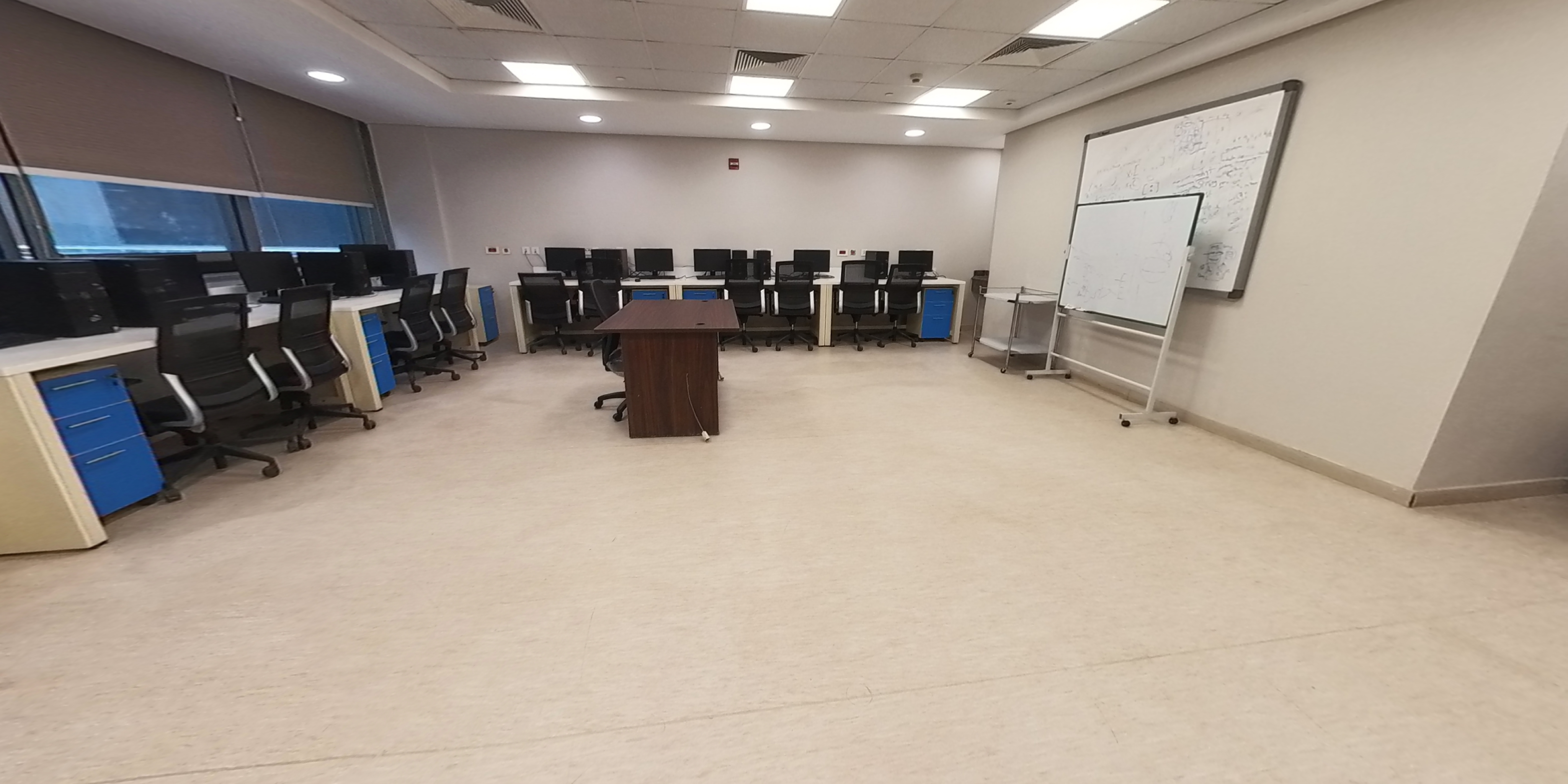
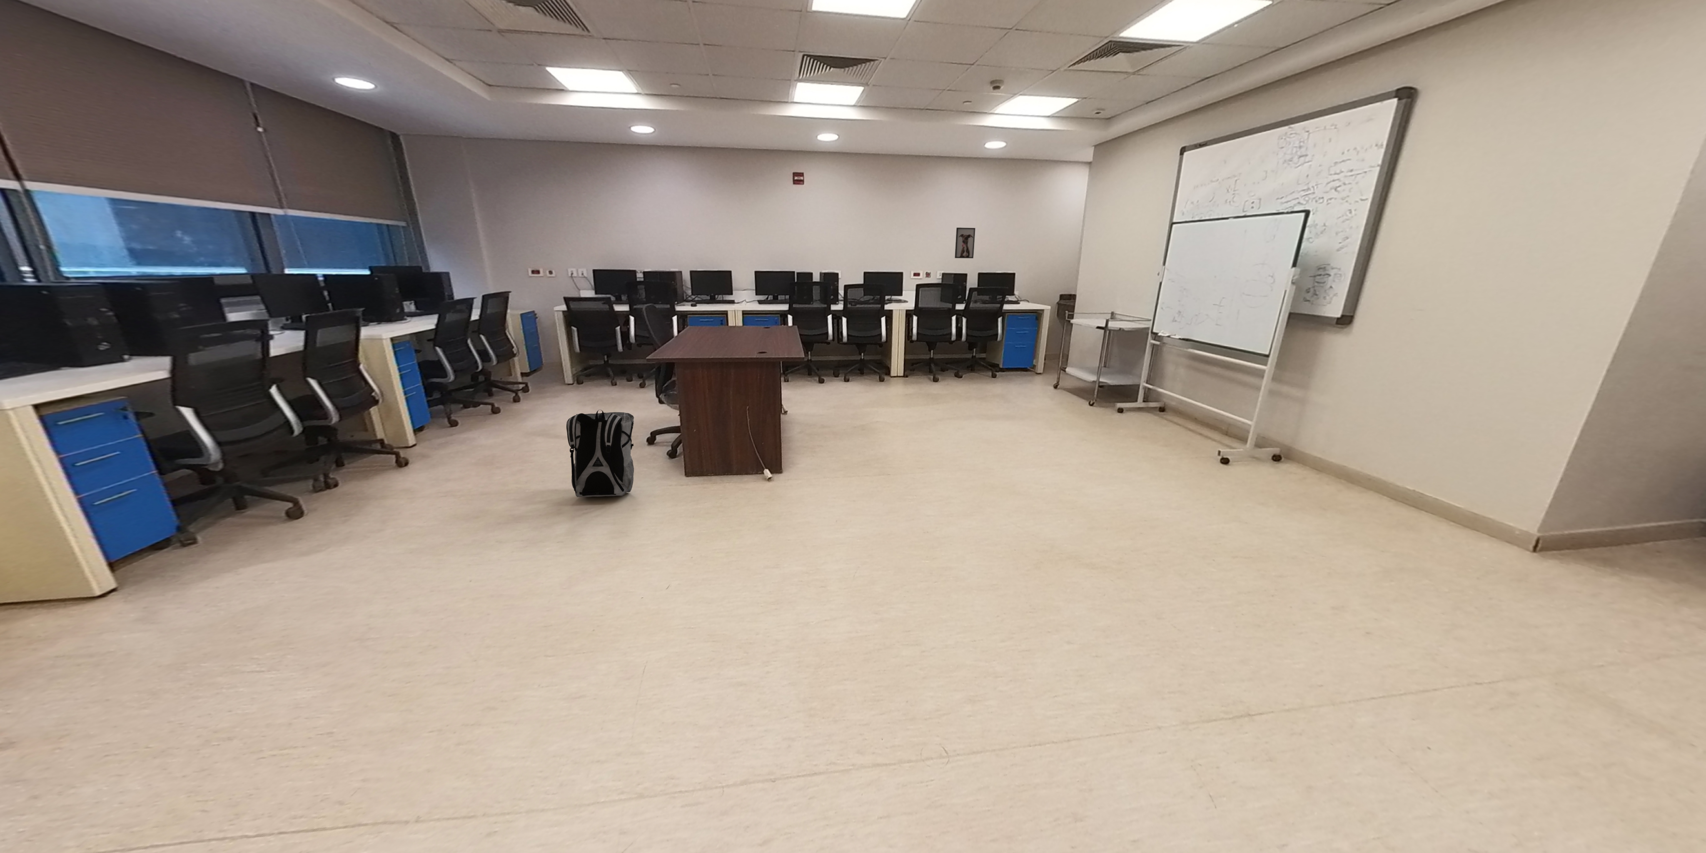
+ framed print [954,227,976,259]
+ backpack [566,409,634,497]
